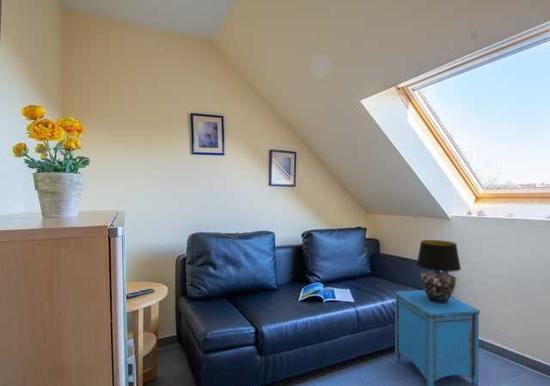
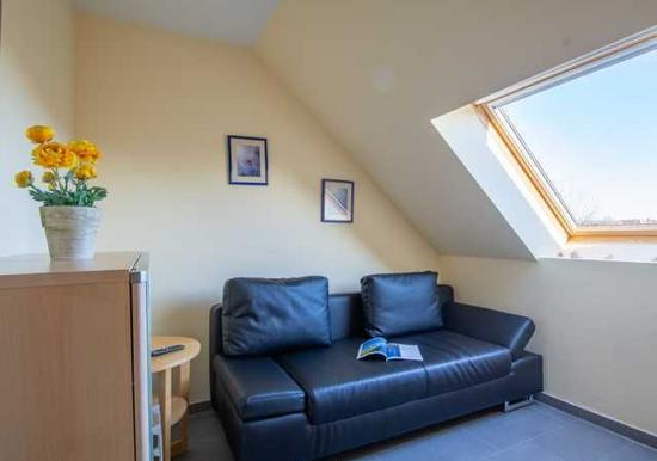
- nightstand [394,289,481,386]
- table lamp [415,239,462,304]
